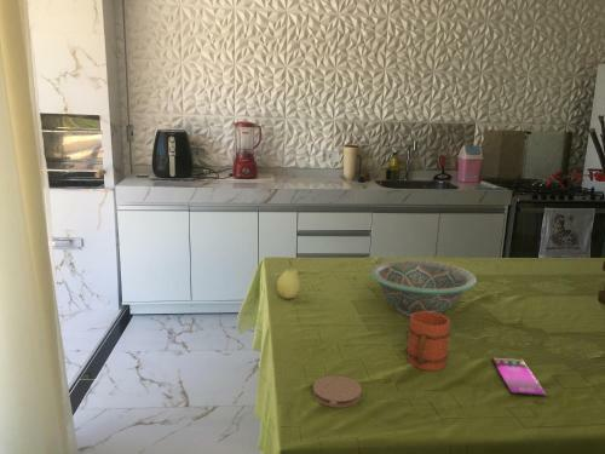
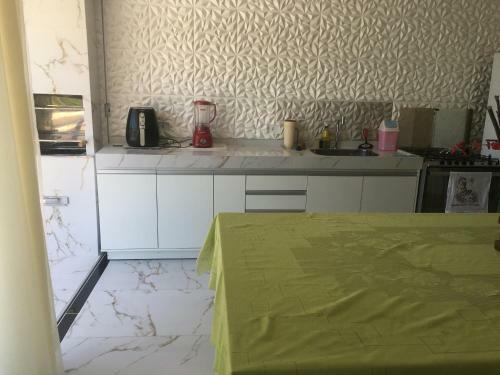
- smartphone [491,356,548,397]
- fruit [276,259,301,300]
- decorative bowl [368,258,478,318]
- mug [405,311,451,372]
- coaster [312,374,363,409]
